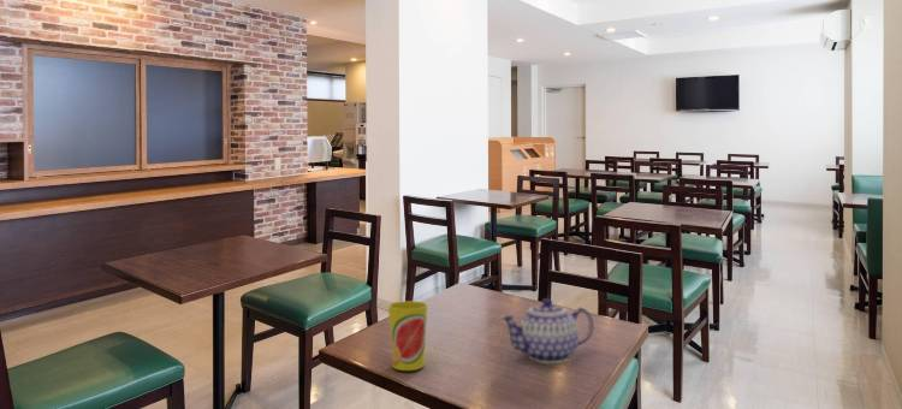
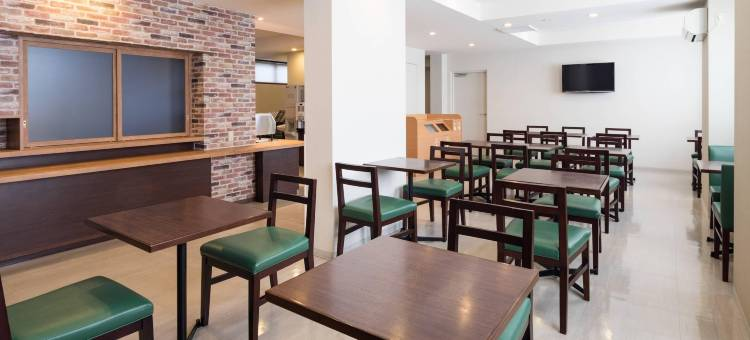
- teapot [499,297,595,364]
- cup [387,300,429,372]
